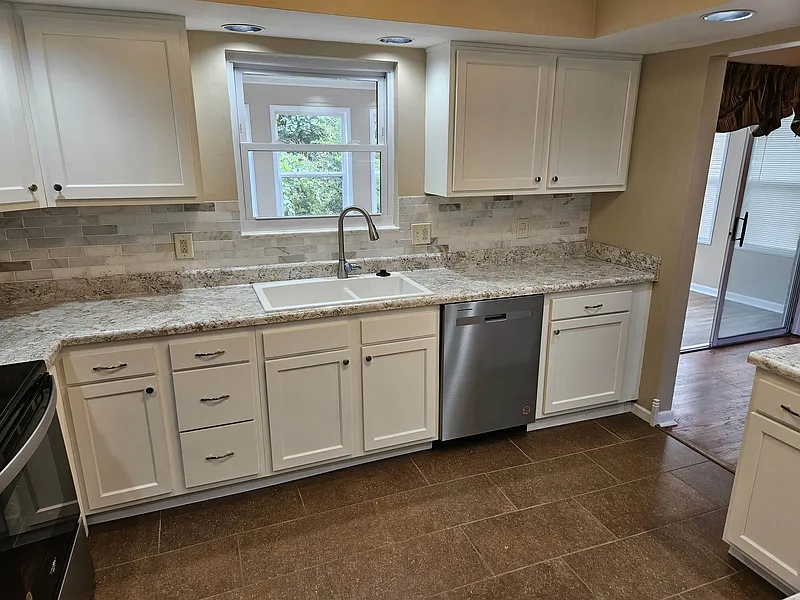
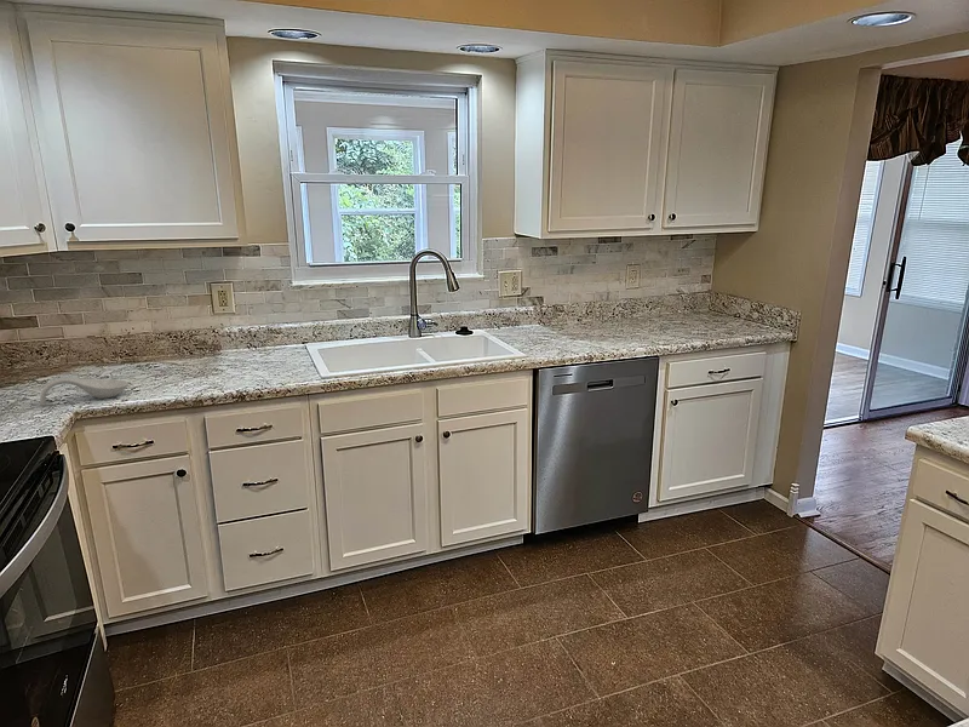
+ spoon rest [39,377,130,407]
